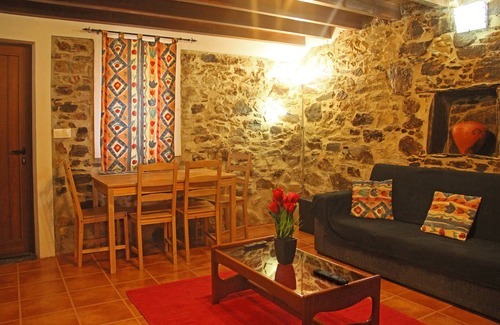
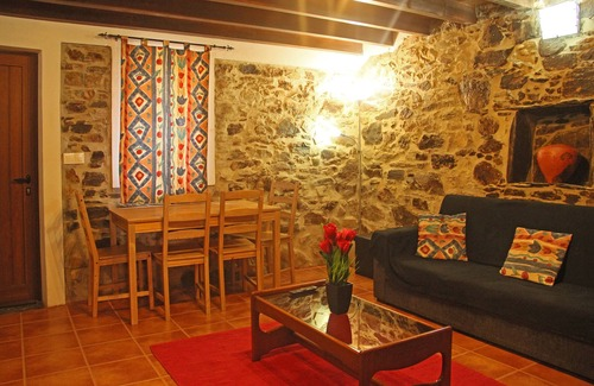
- remote control [312,268,351,286]
